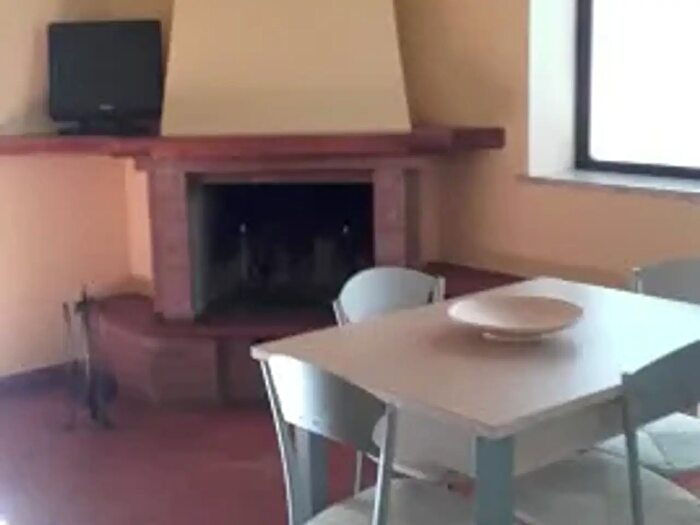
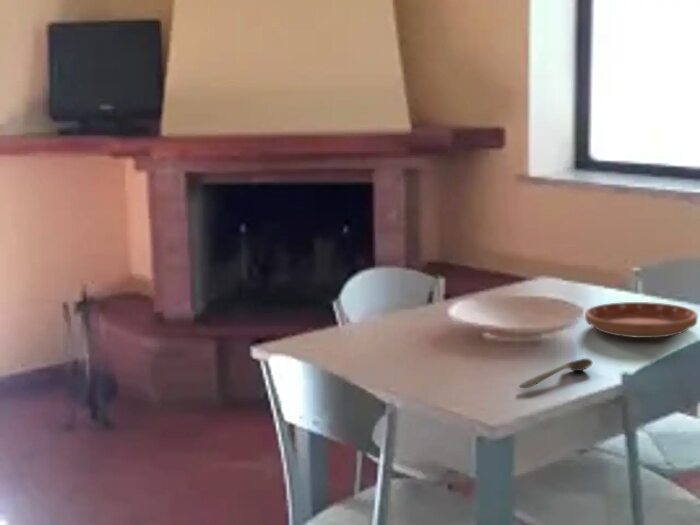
+ saucer [584,301,699,339]
+ spoon [518,357,594,389]
